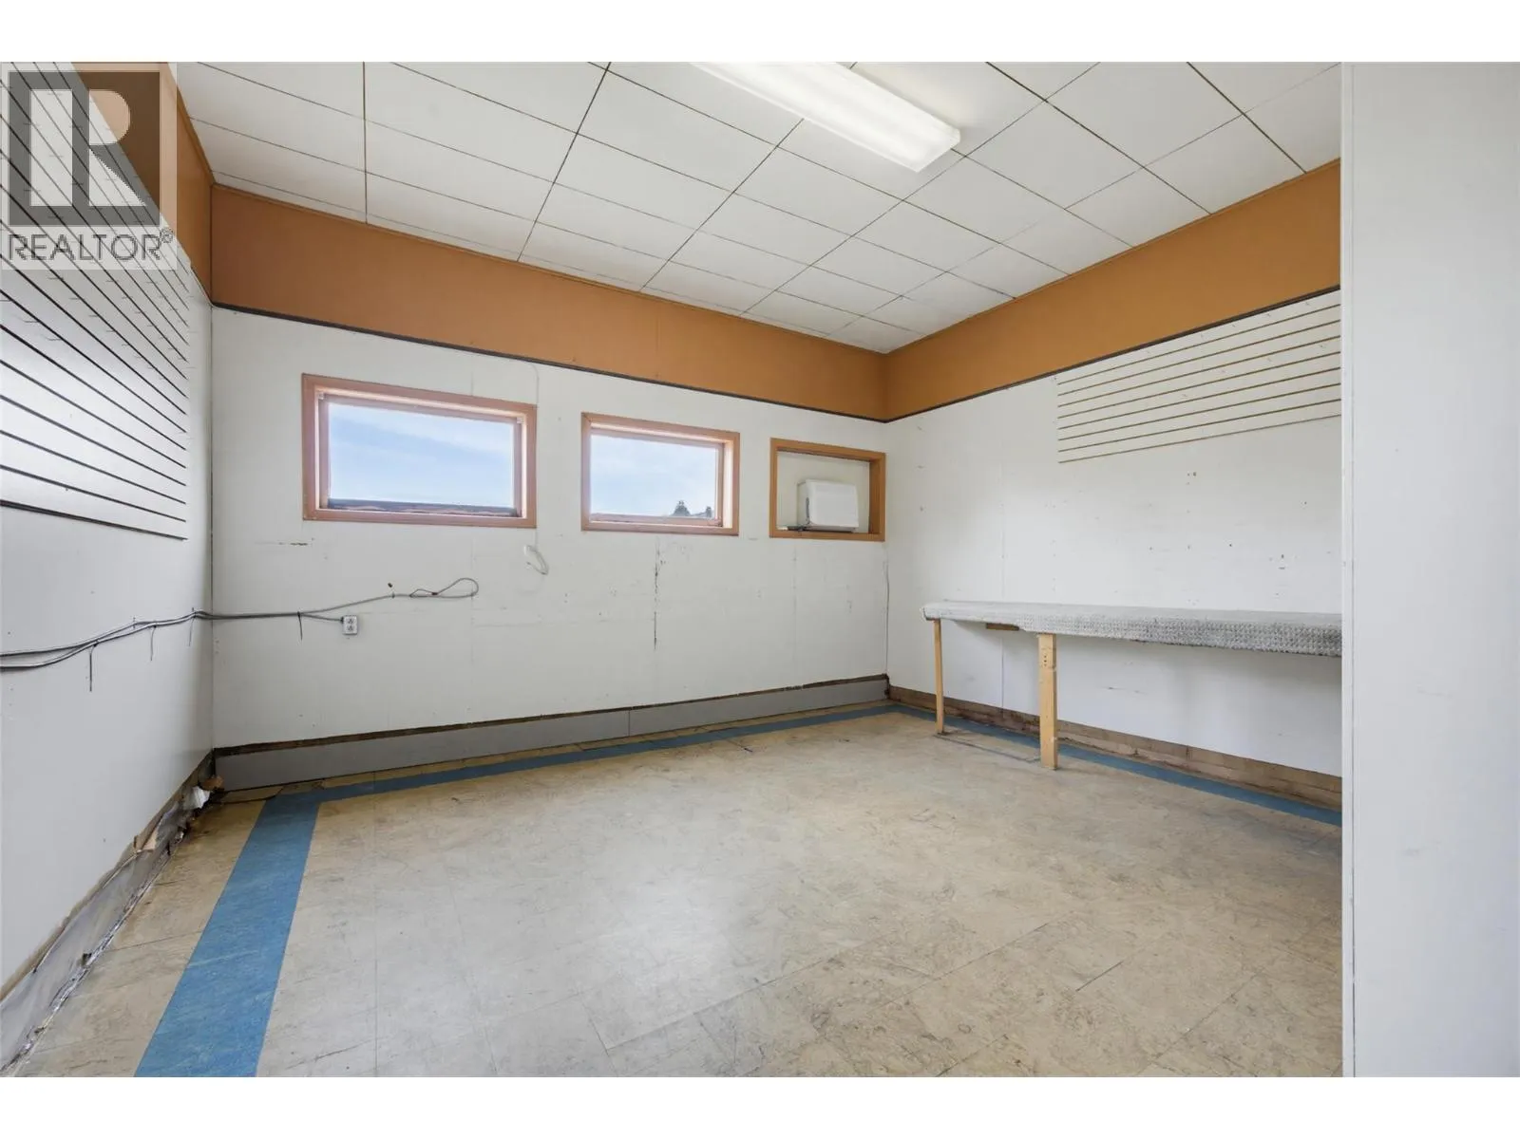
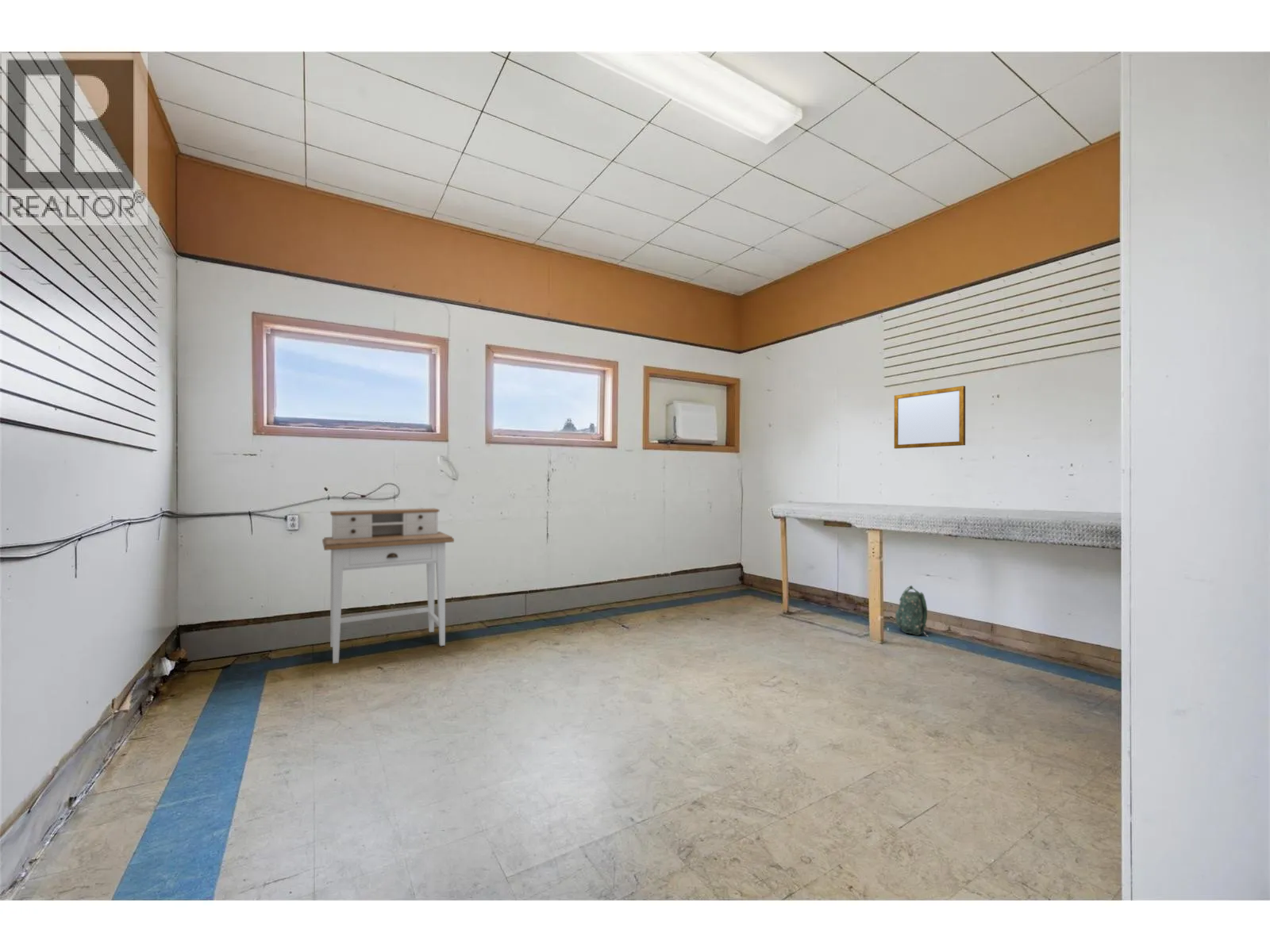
+ desk [321,508,455,664]
+ backpack [887,585,929,638]
+ writing board [894,385,966,449]
